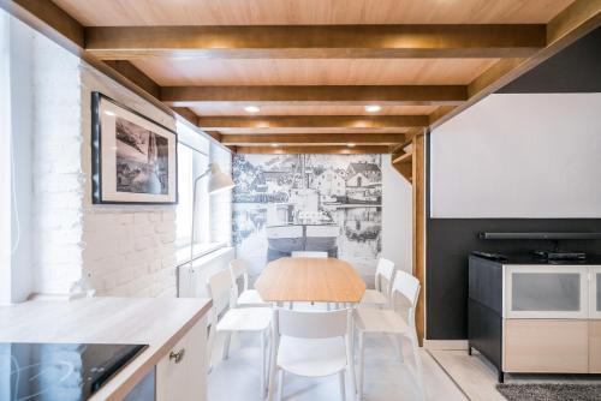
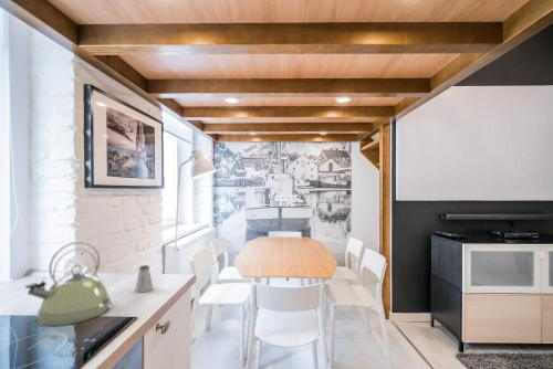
+ kettle [24,241,113,327]
+ saltshaker [134,264,155,293]
